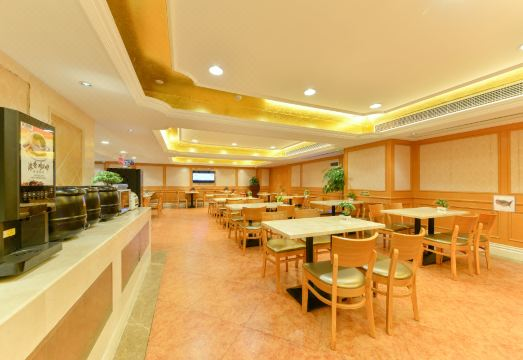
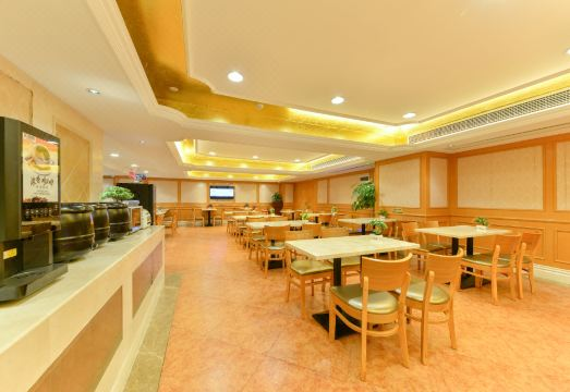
- wall art [492,194,517,214]
